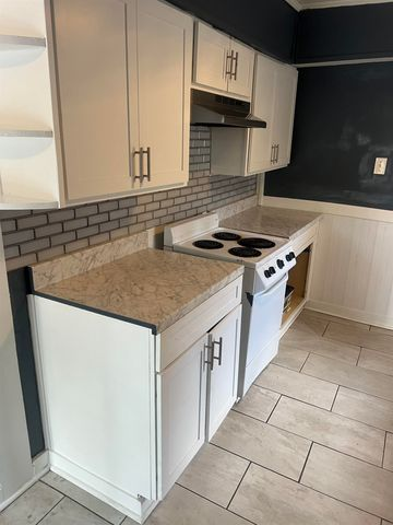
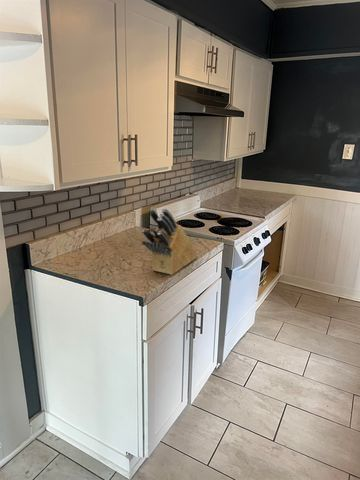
+ knife block [141,207,198,276]
